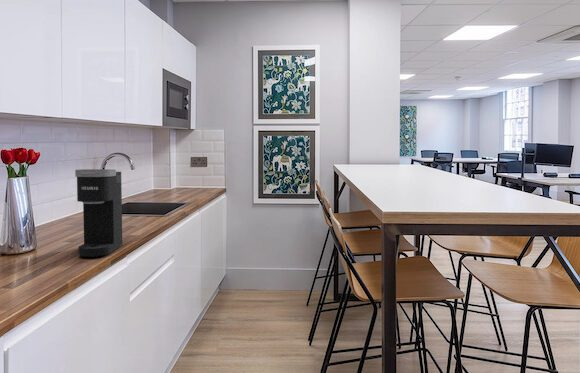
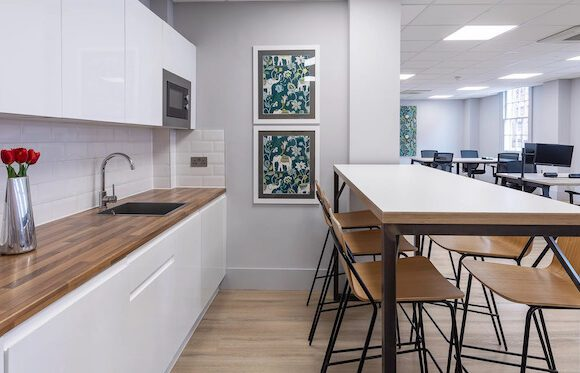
- coffee maker [74,168,123,258]
